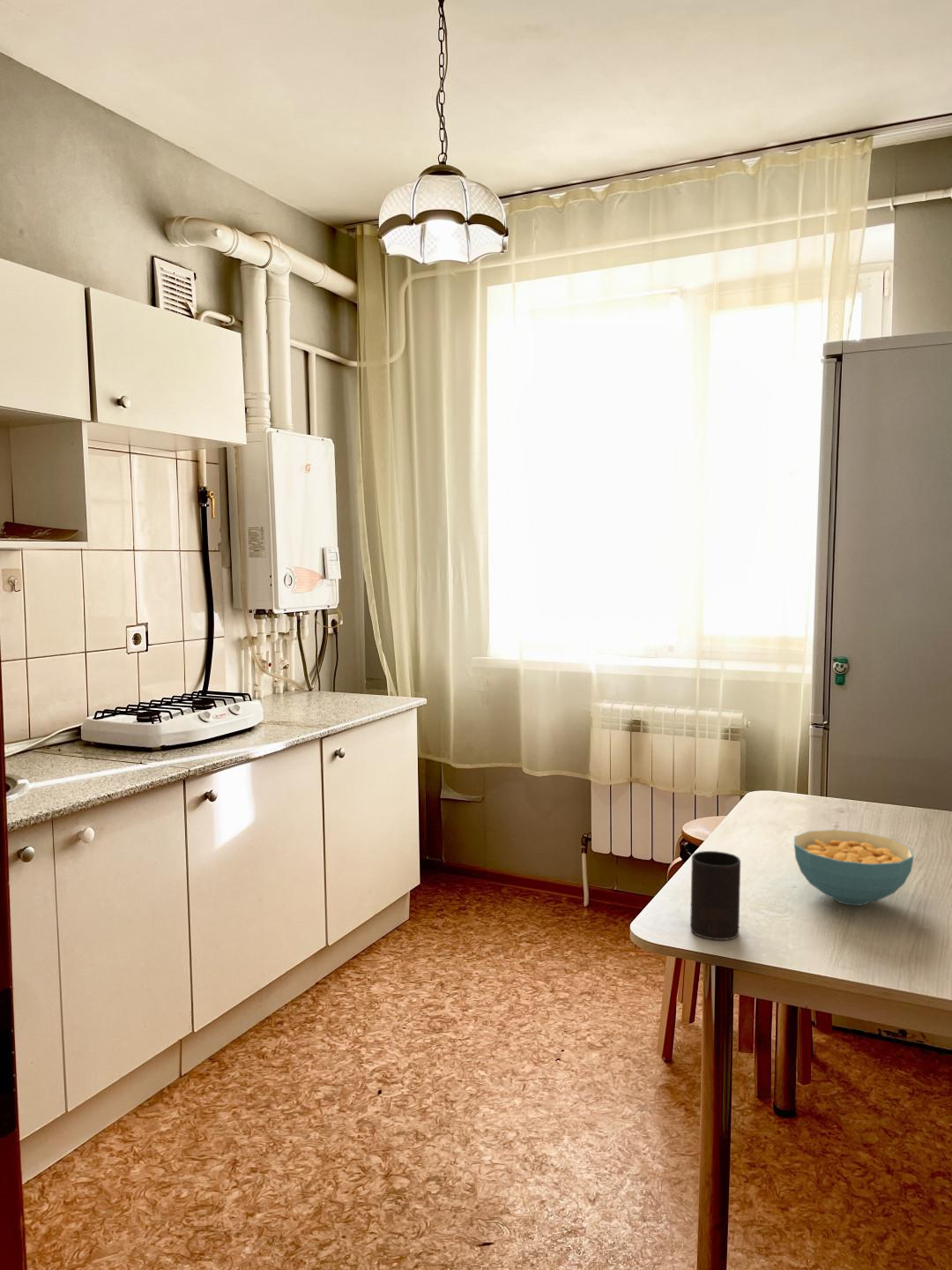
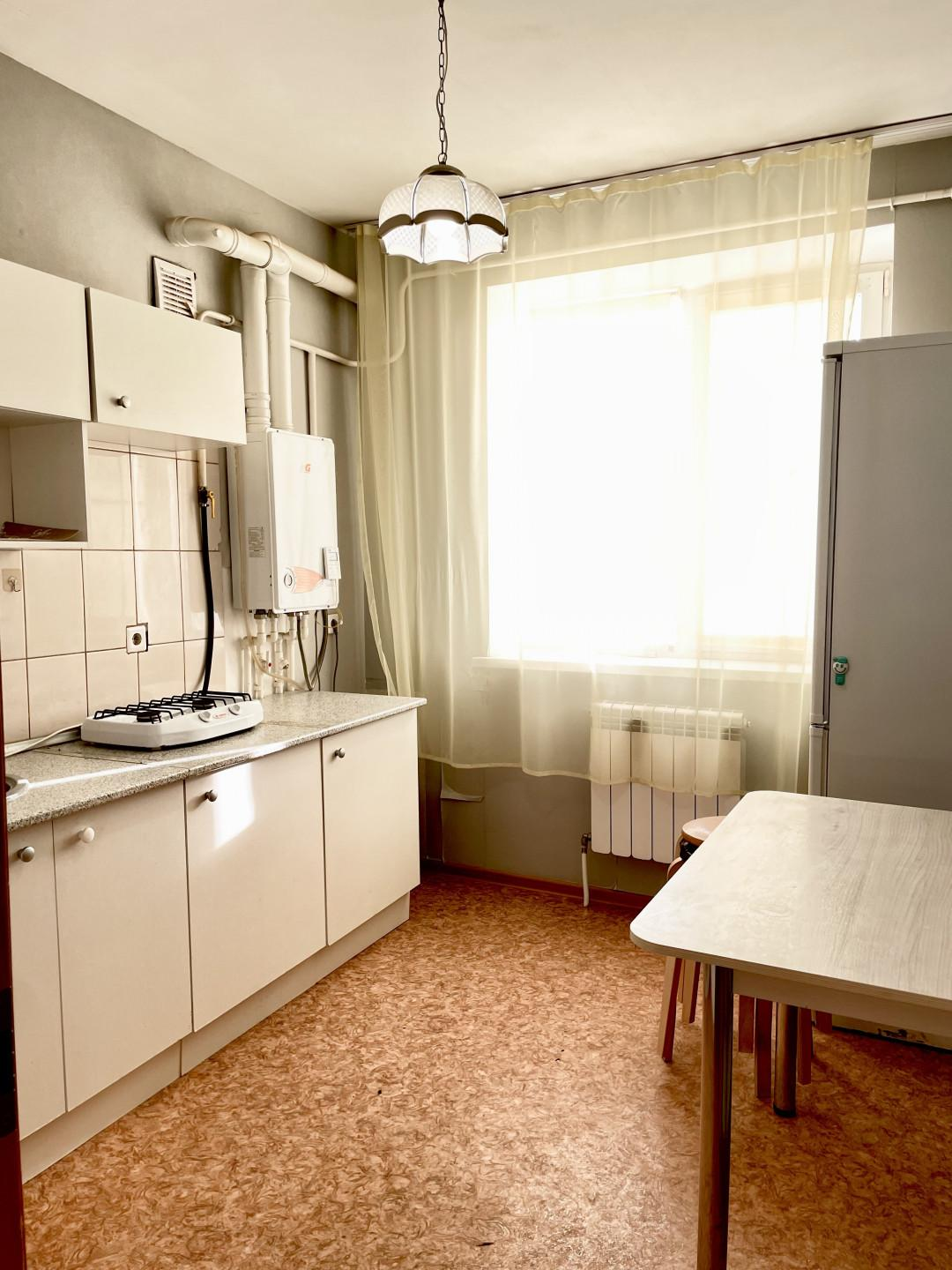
- cup [689,850,741,941]
- cereal bowl [793,829,915,907]
